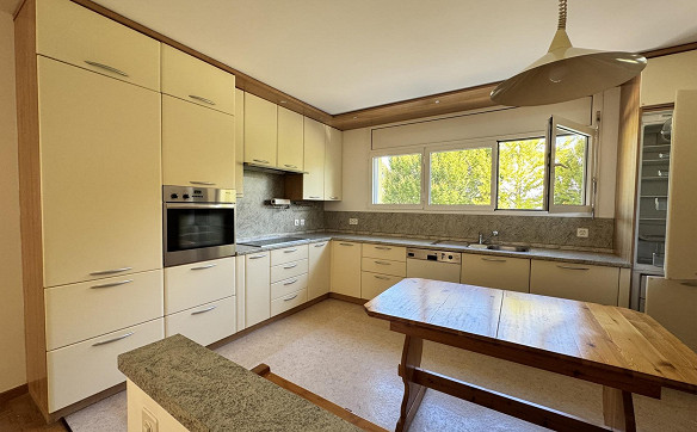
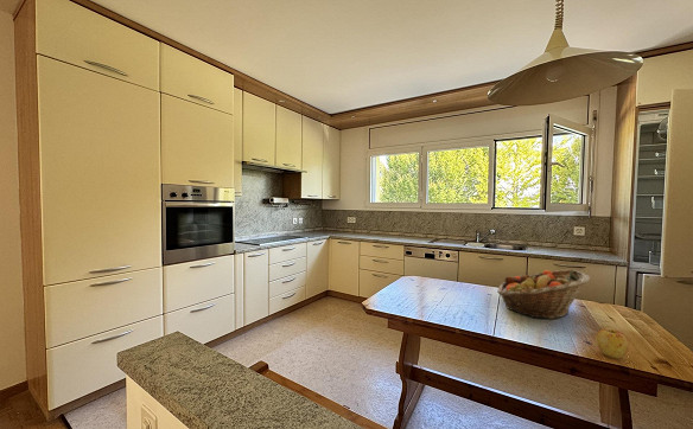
+ fruit basket [496,269,591,320]
+ apple [595,327,630,360]
